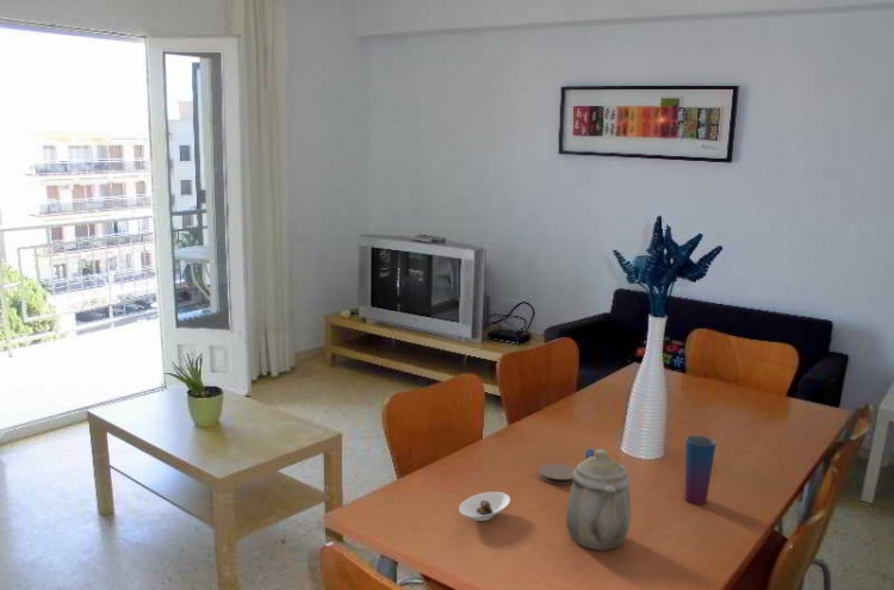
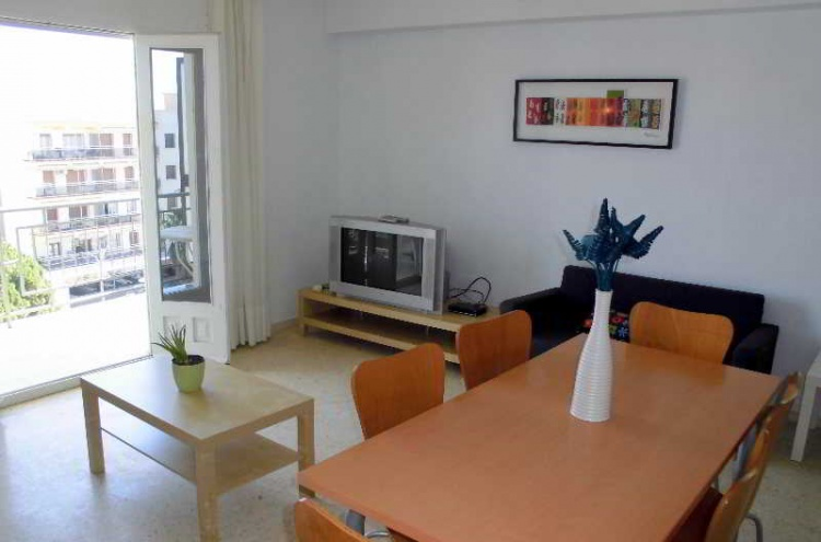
- saucer [458,491,511,522]
- cup [683,434,718,505]
- teapot [565,448,632,552]
- coaster [538,462,576,485]
